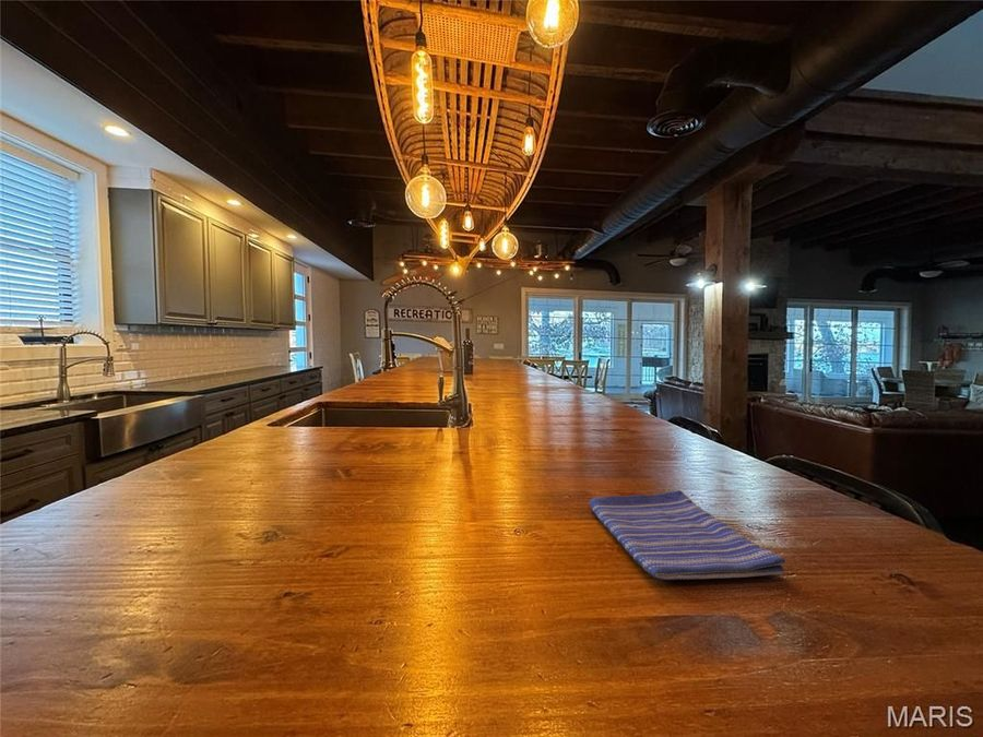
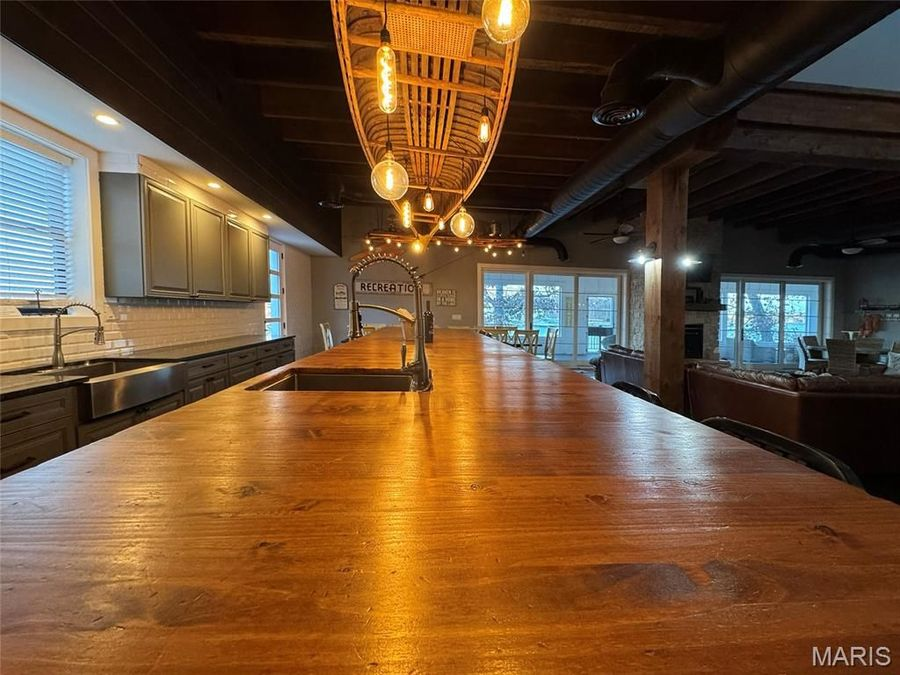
- dish towel [588,490,786,581]
